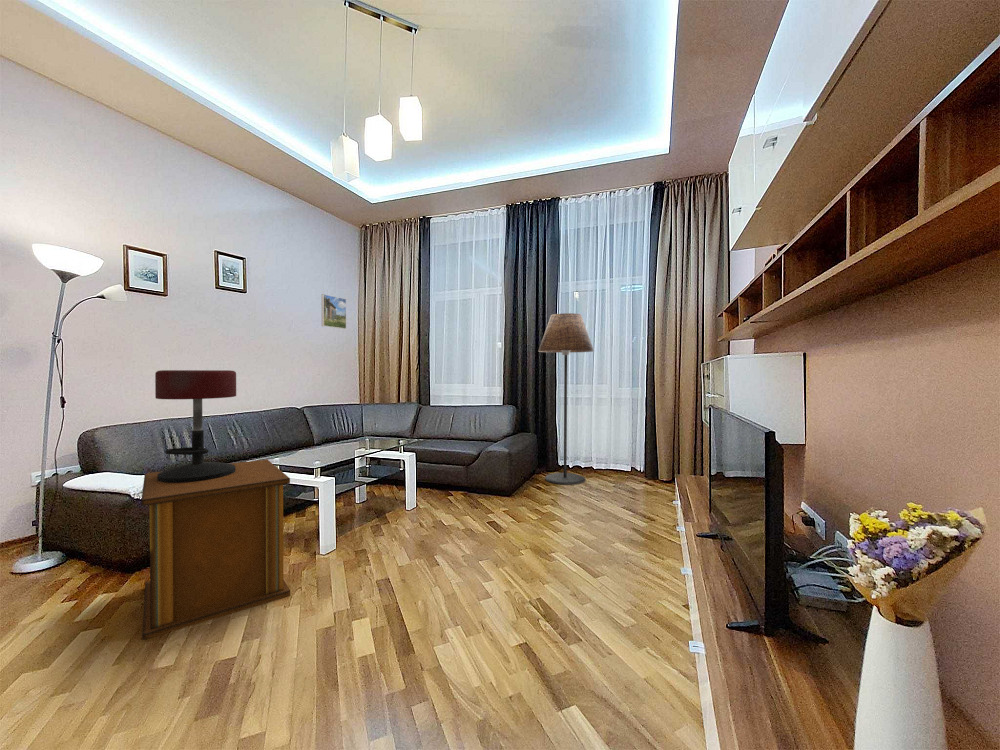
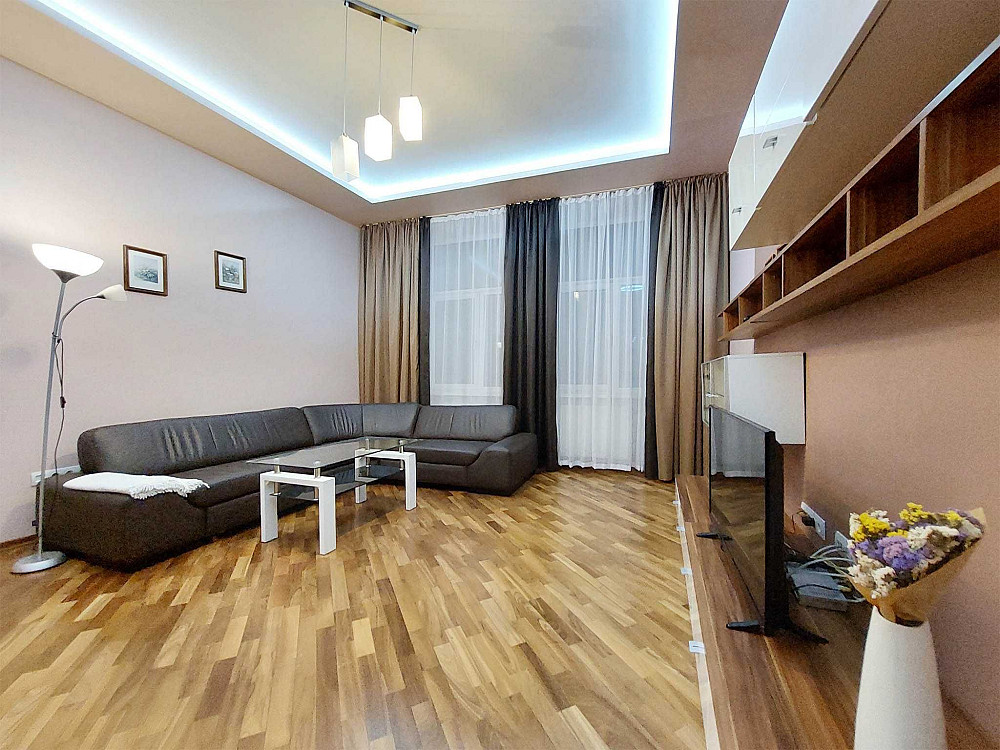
- side table [140,458,291,641]
- floor lamp [537,312,595,486]
- bar stool [154,369,237,483]
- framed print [321,293,347,330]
